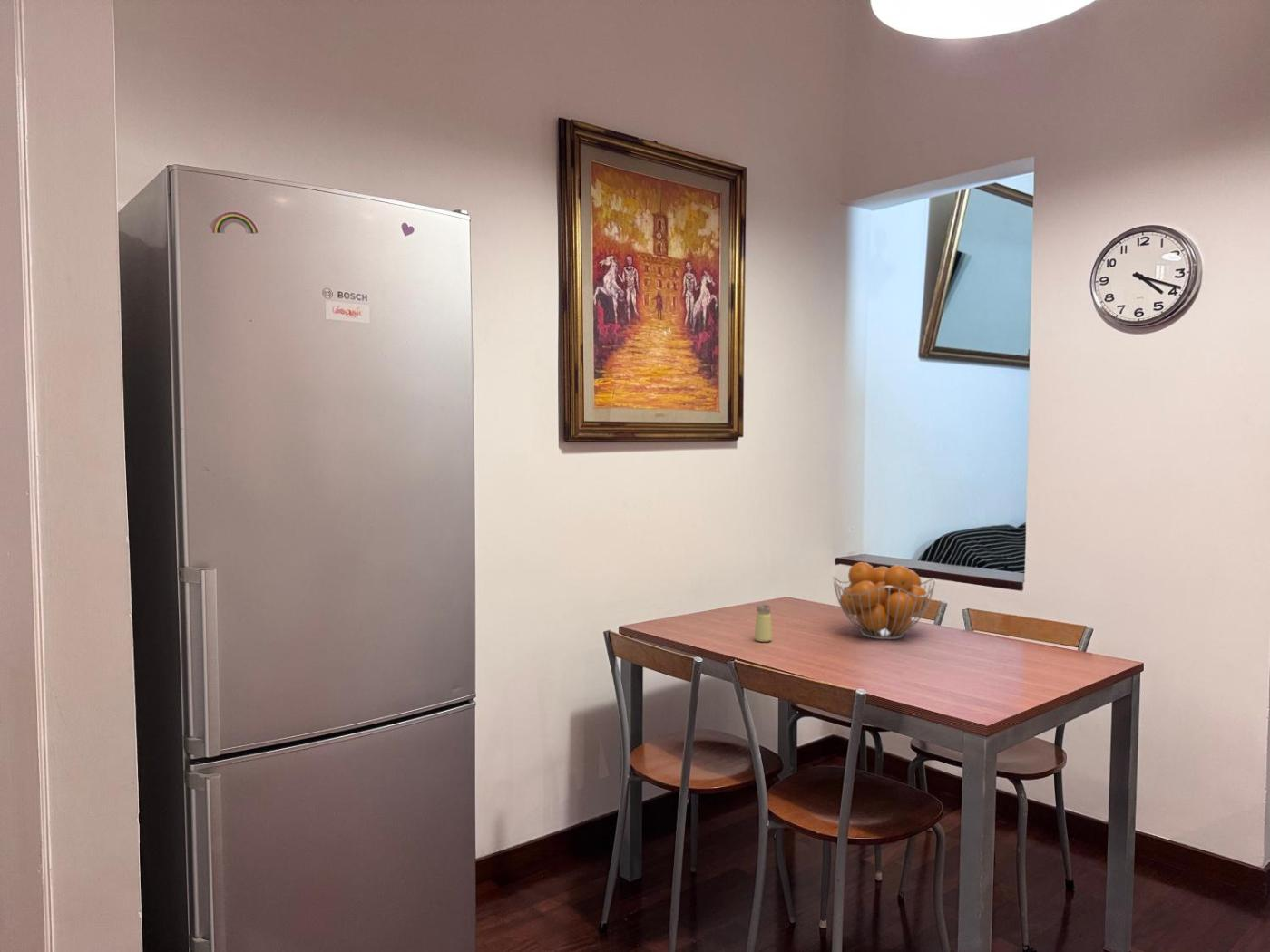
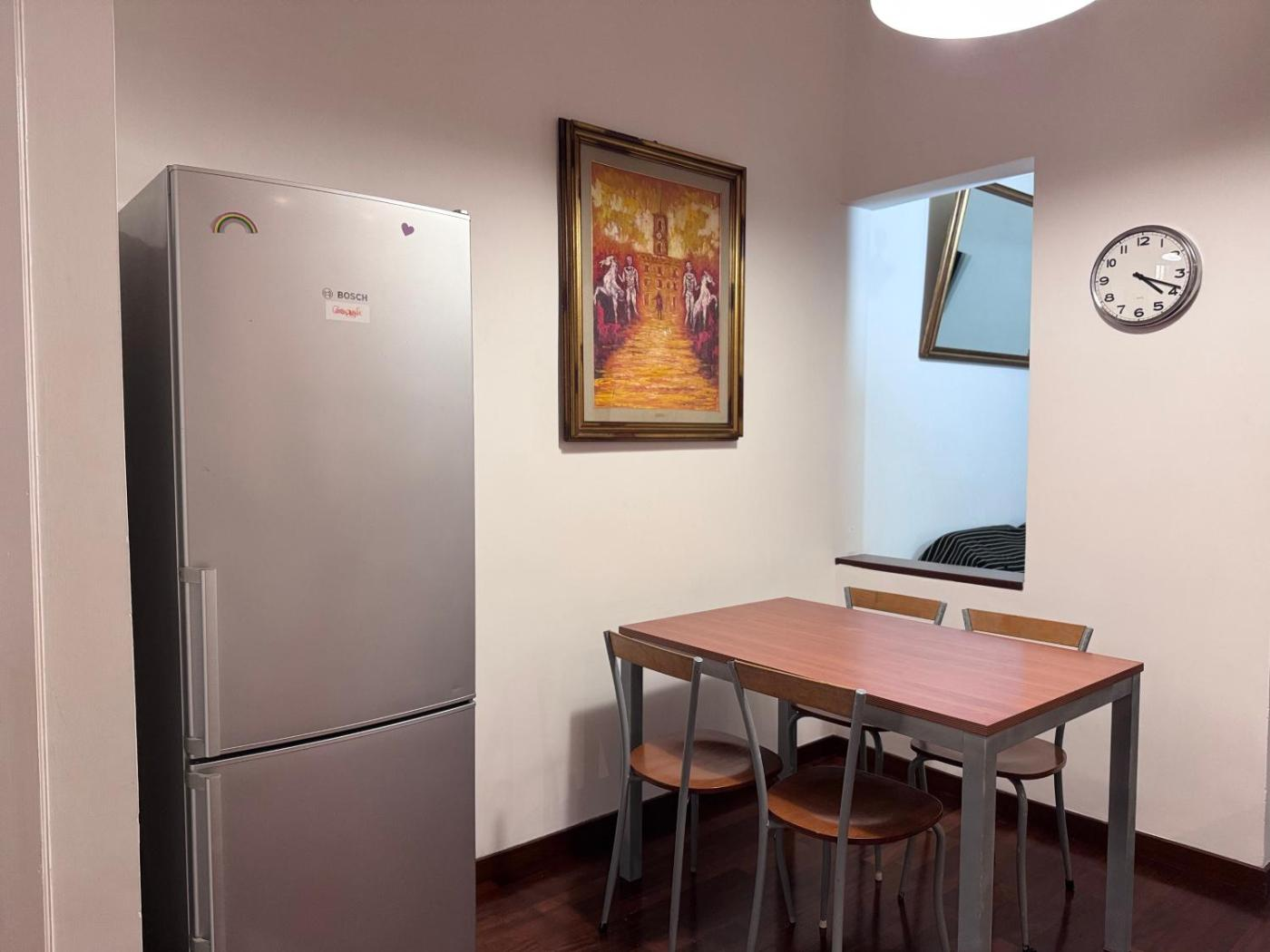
- fruit basket [832,561,936,640]
- saltshaker [754,604,773,643]
